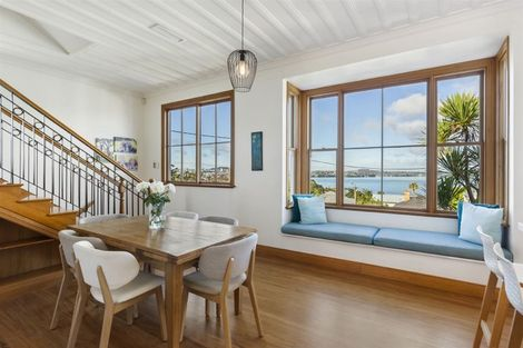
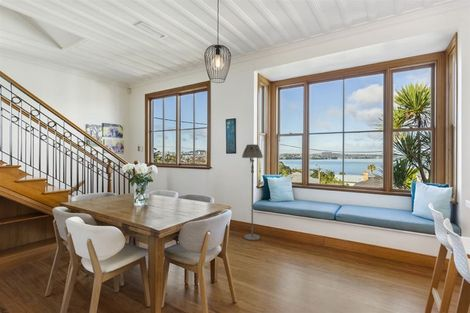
+ floor lamp [241,143,264,241]
